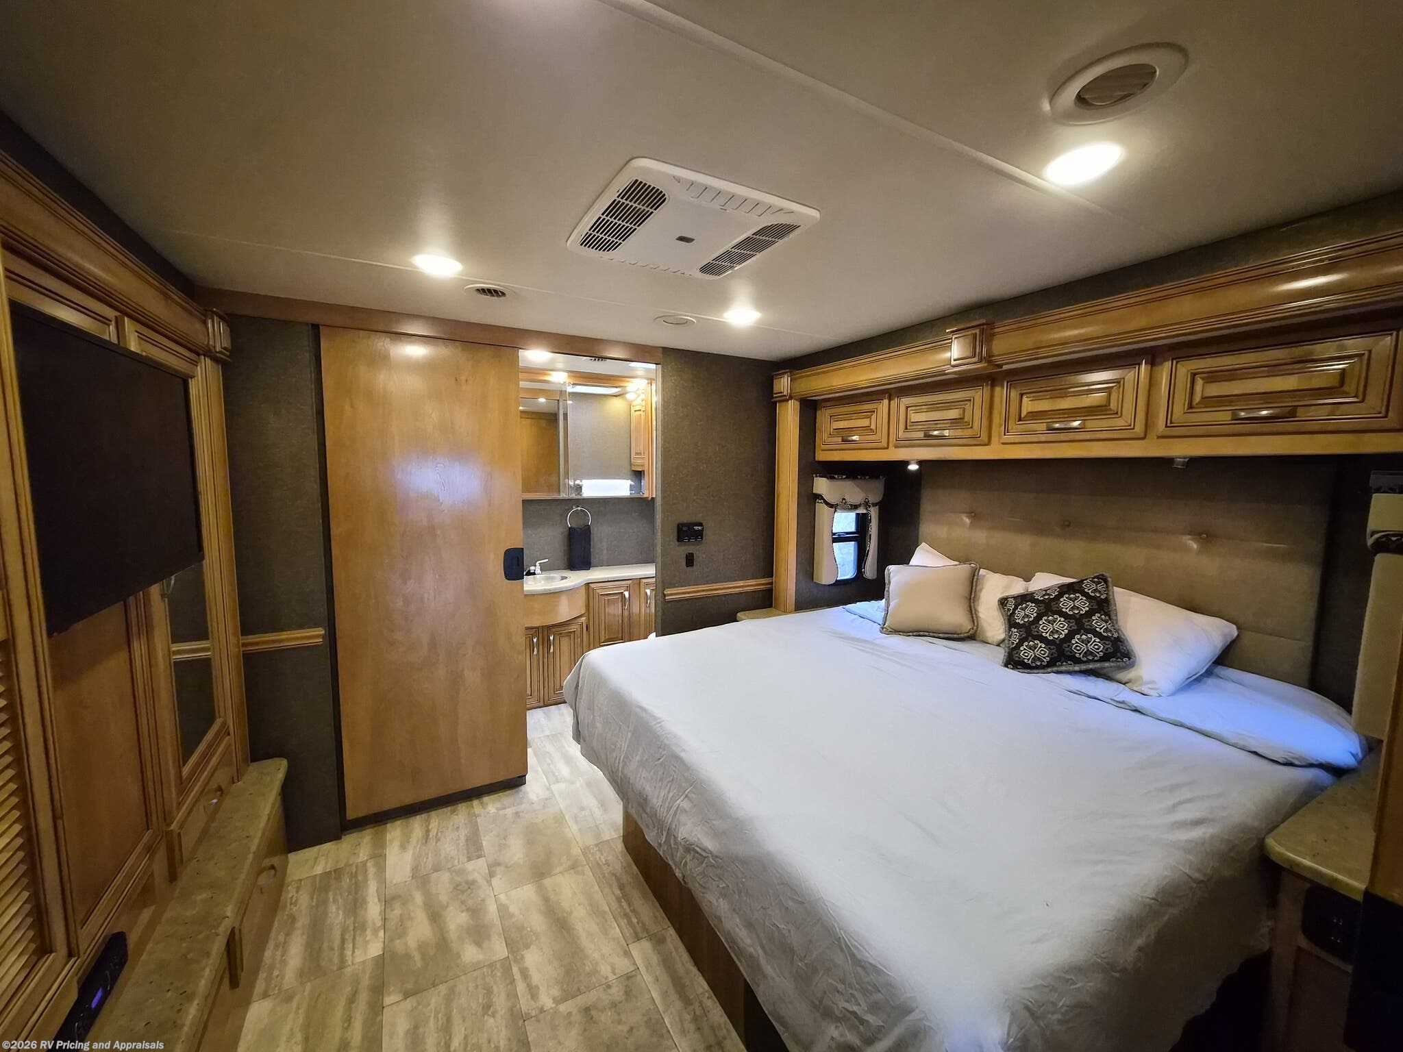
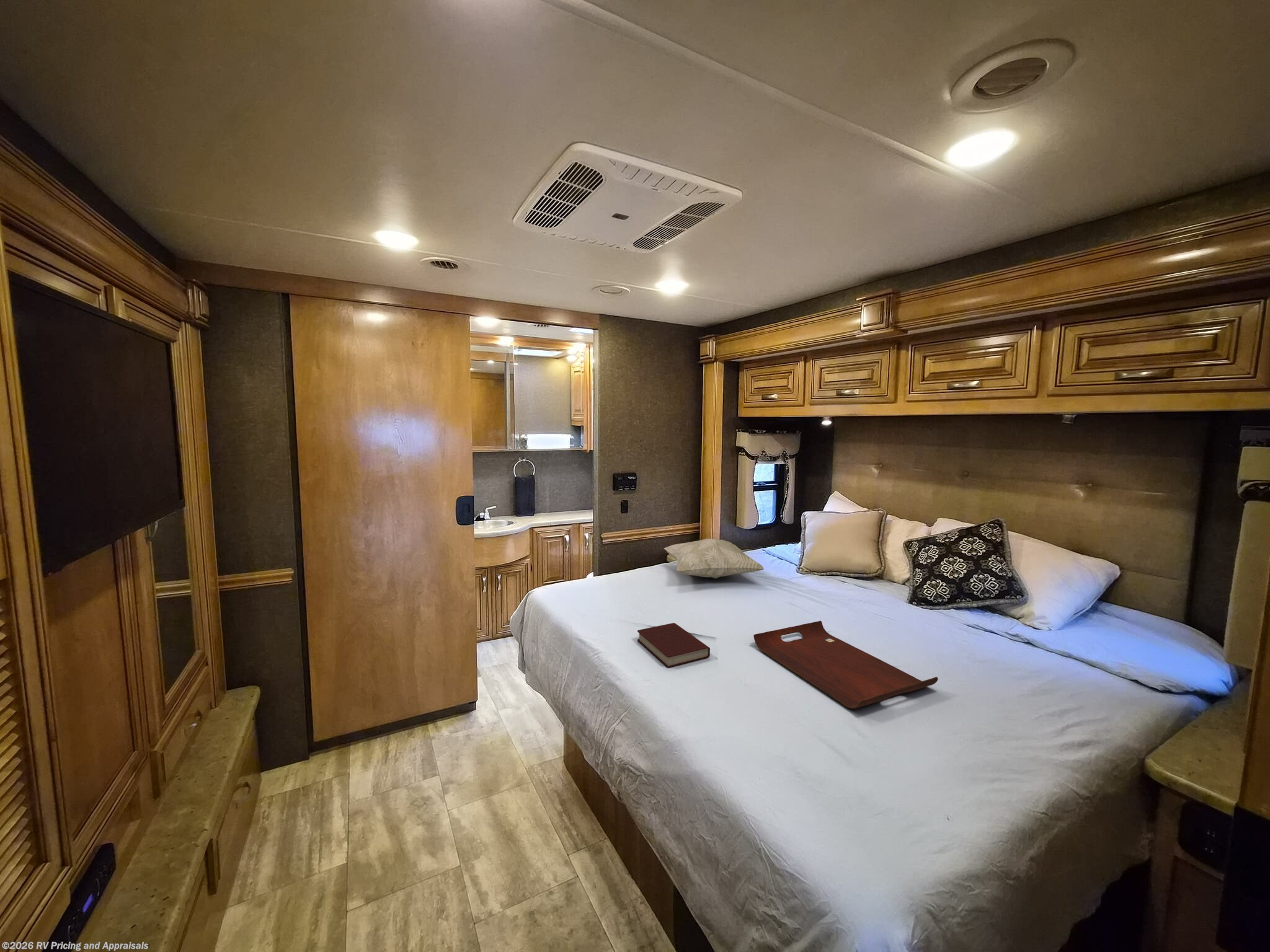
+ book [637,622,711,668]
+ decorative pillow [664,538,765,580]
+ serving tray [753,620,938,710]
